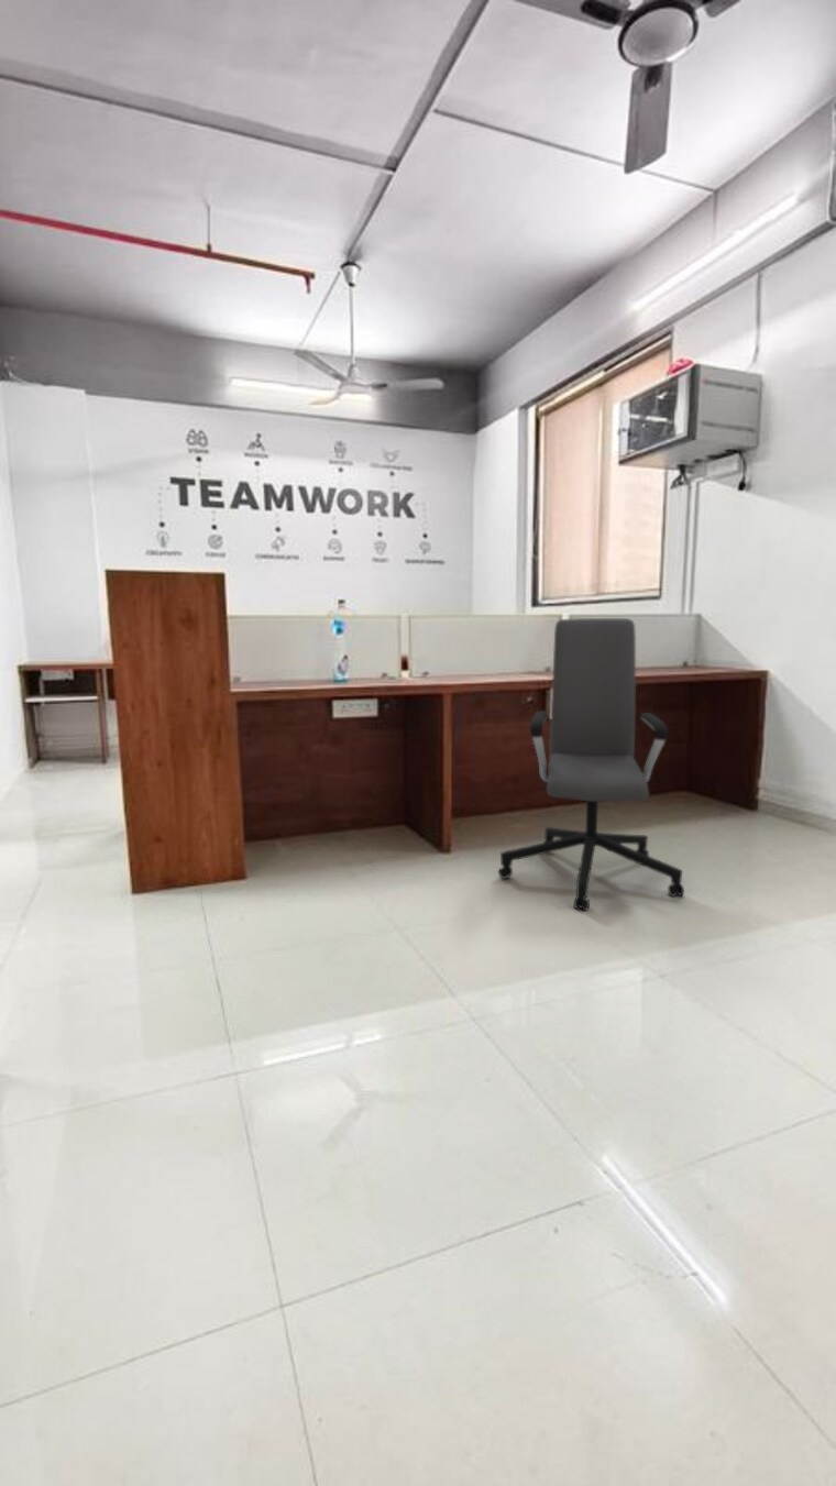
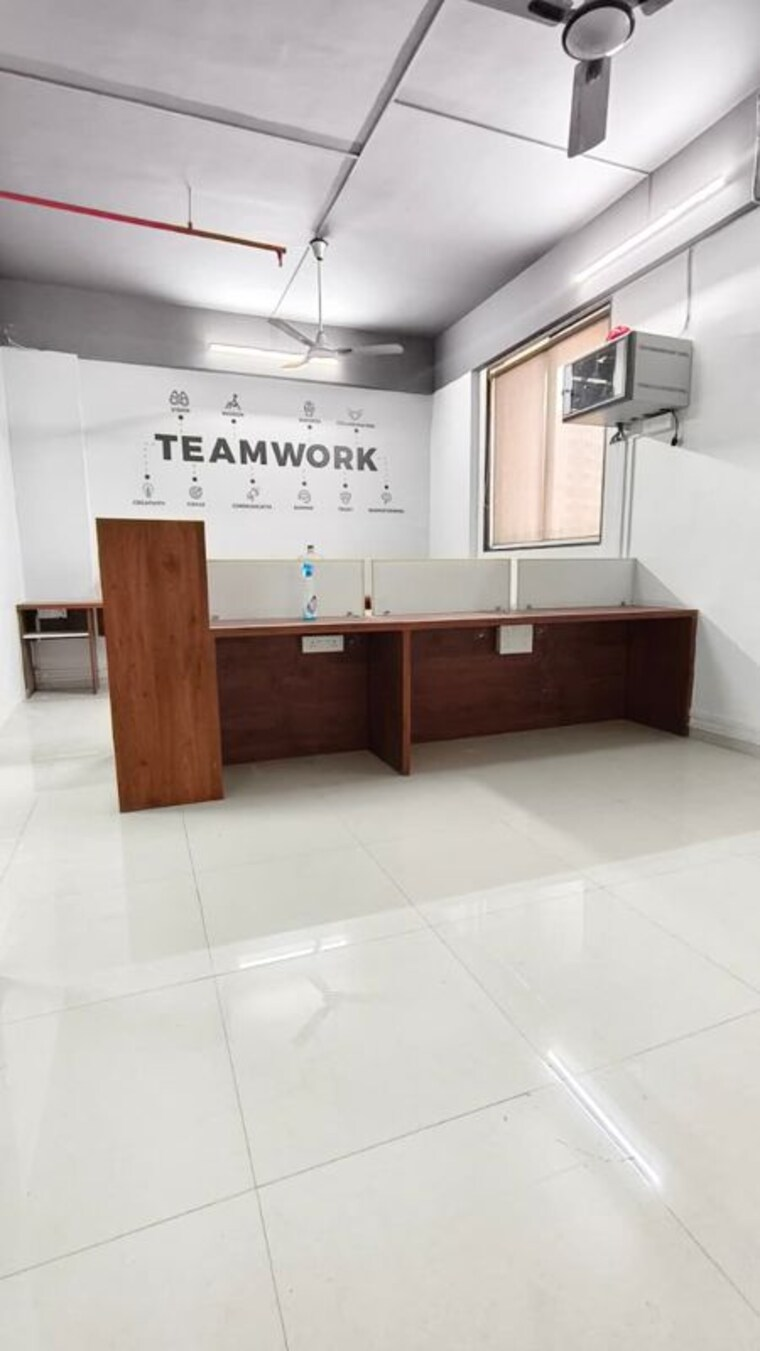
- office chair [497,617,685,912]
